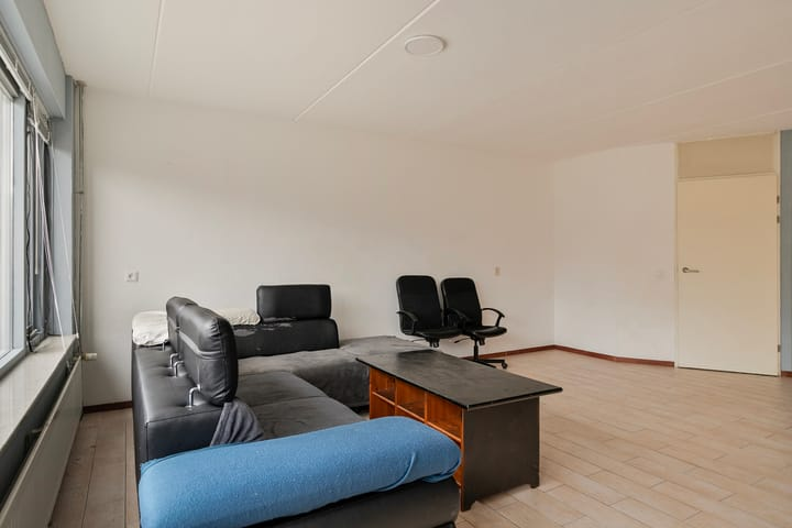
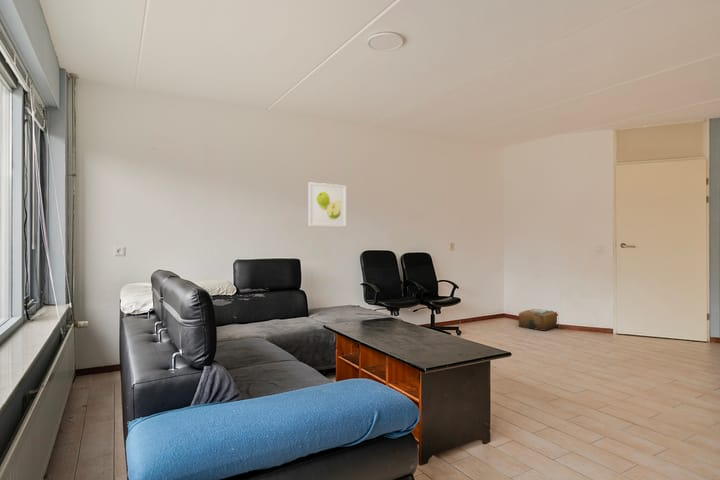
+ cardboard box [518,308,559,332]
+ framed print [307,181,347,228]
